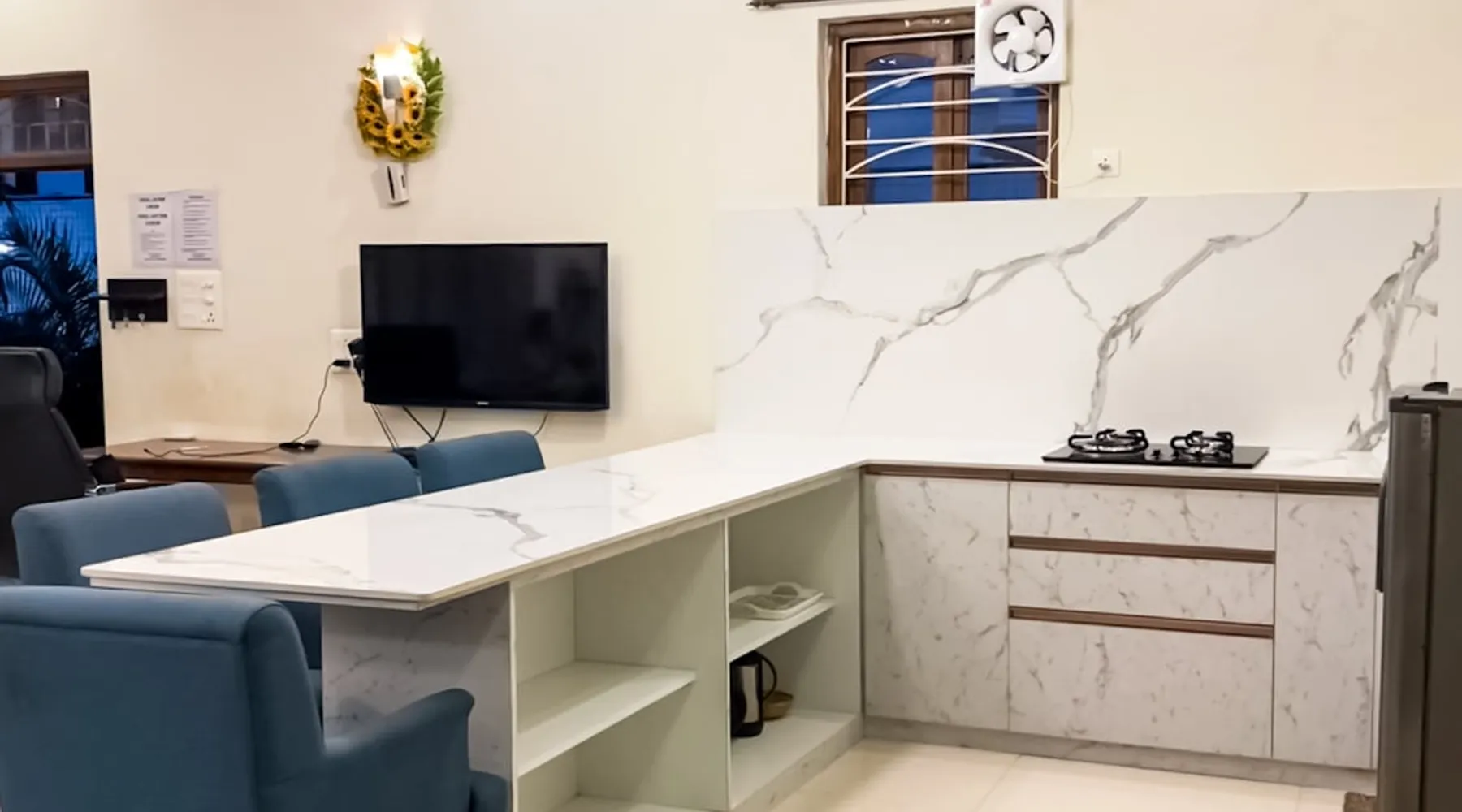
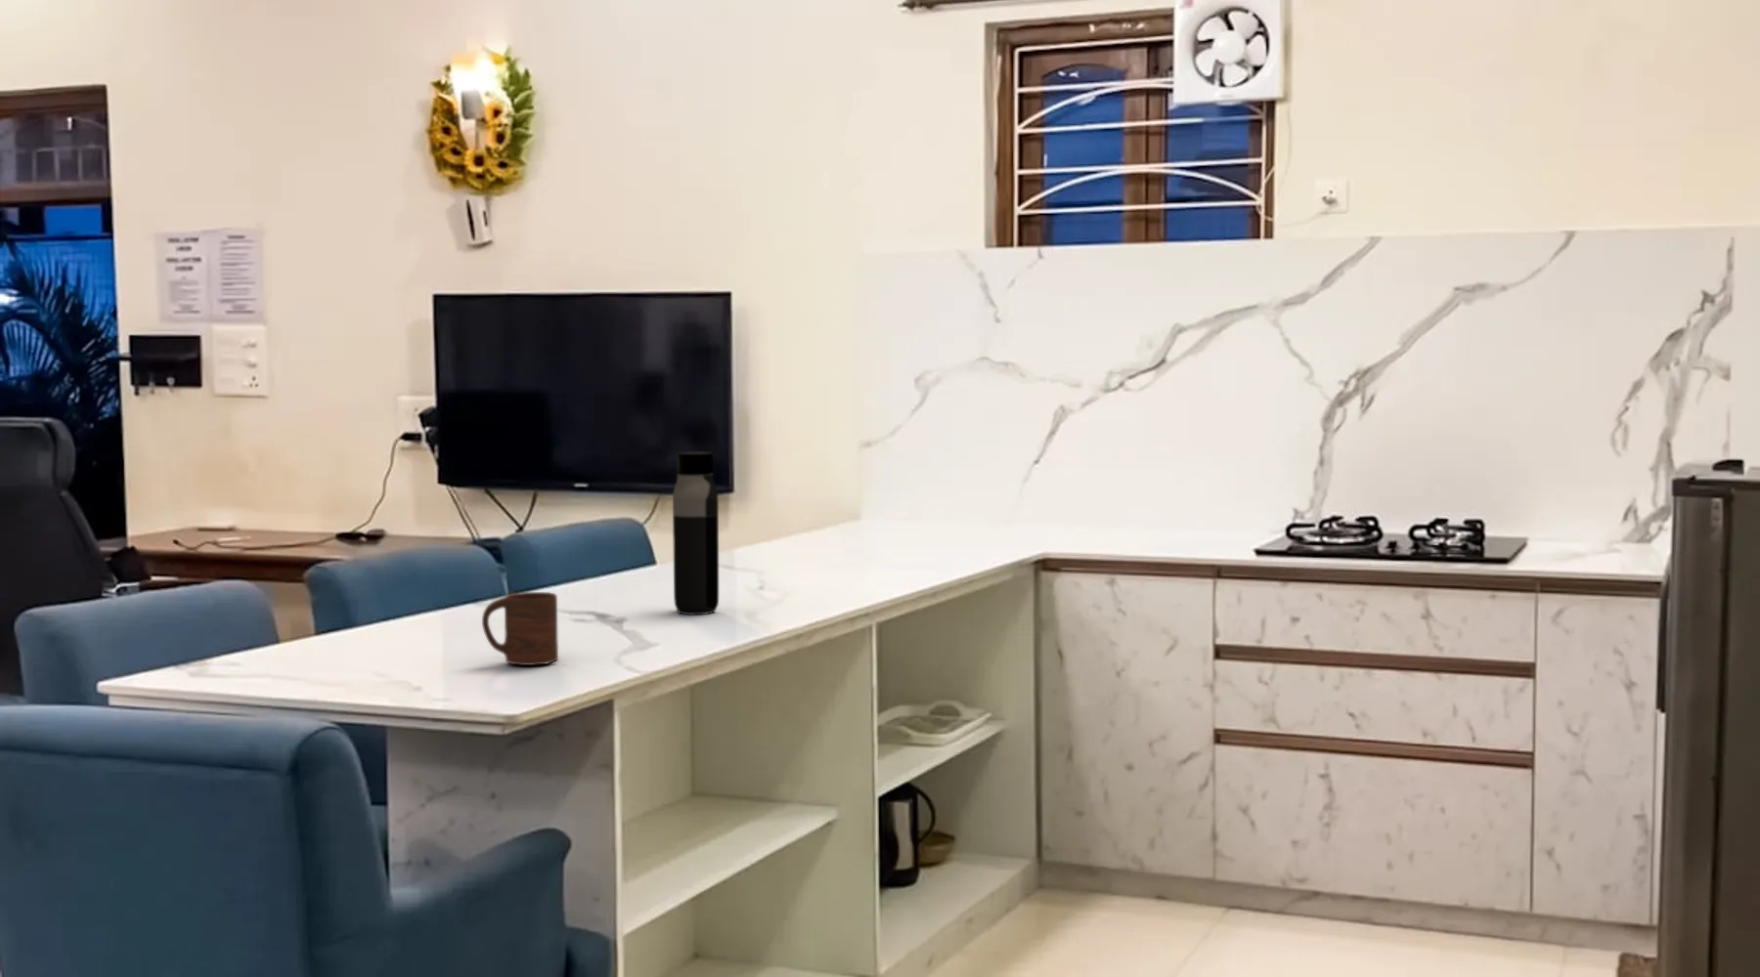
+ cup [482,591,560,667]
+ water bottle [672,450,720,616]
